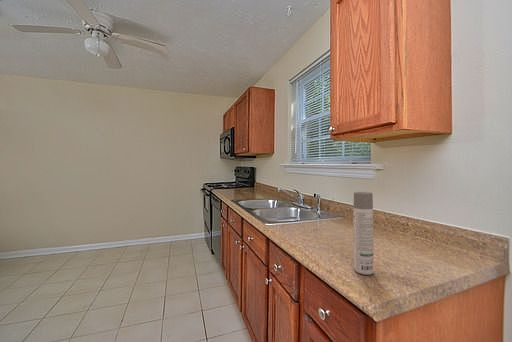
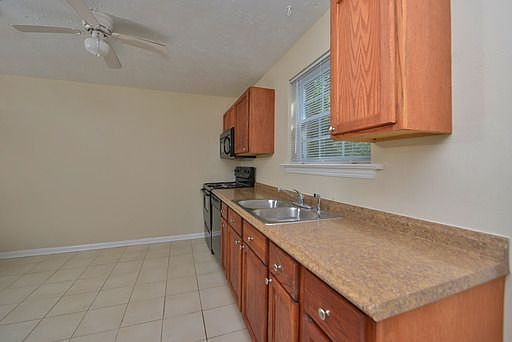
- spray bottle [352,191,374,276]
